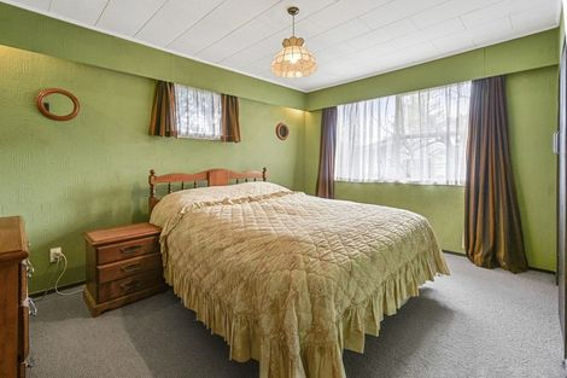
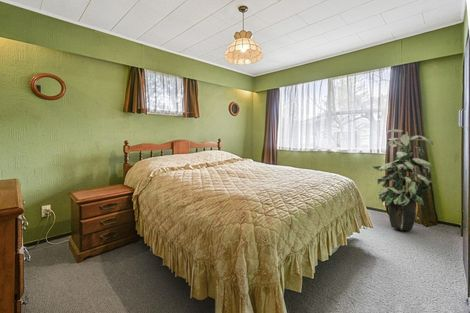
+ indoor plant [372,128,435,231]
